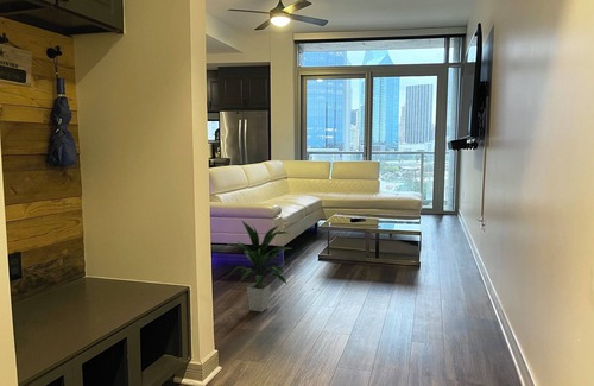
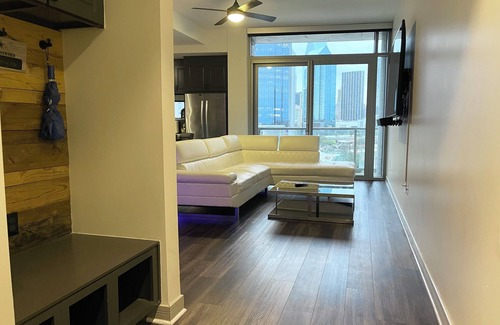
- indoor plant [226,219,292,312]
